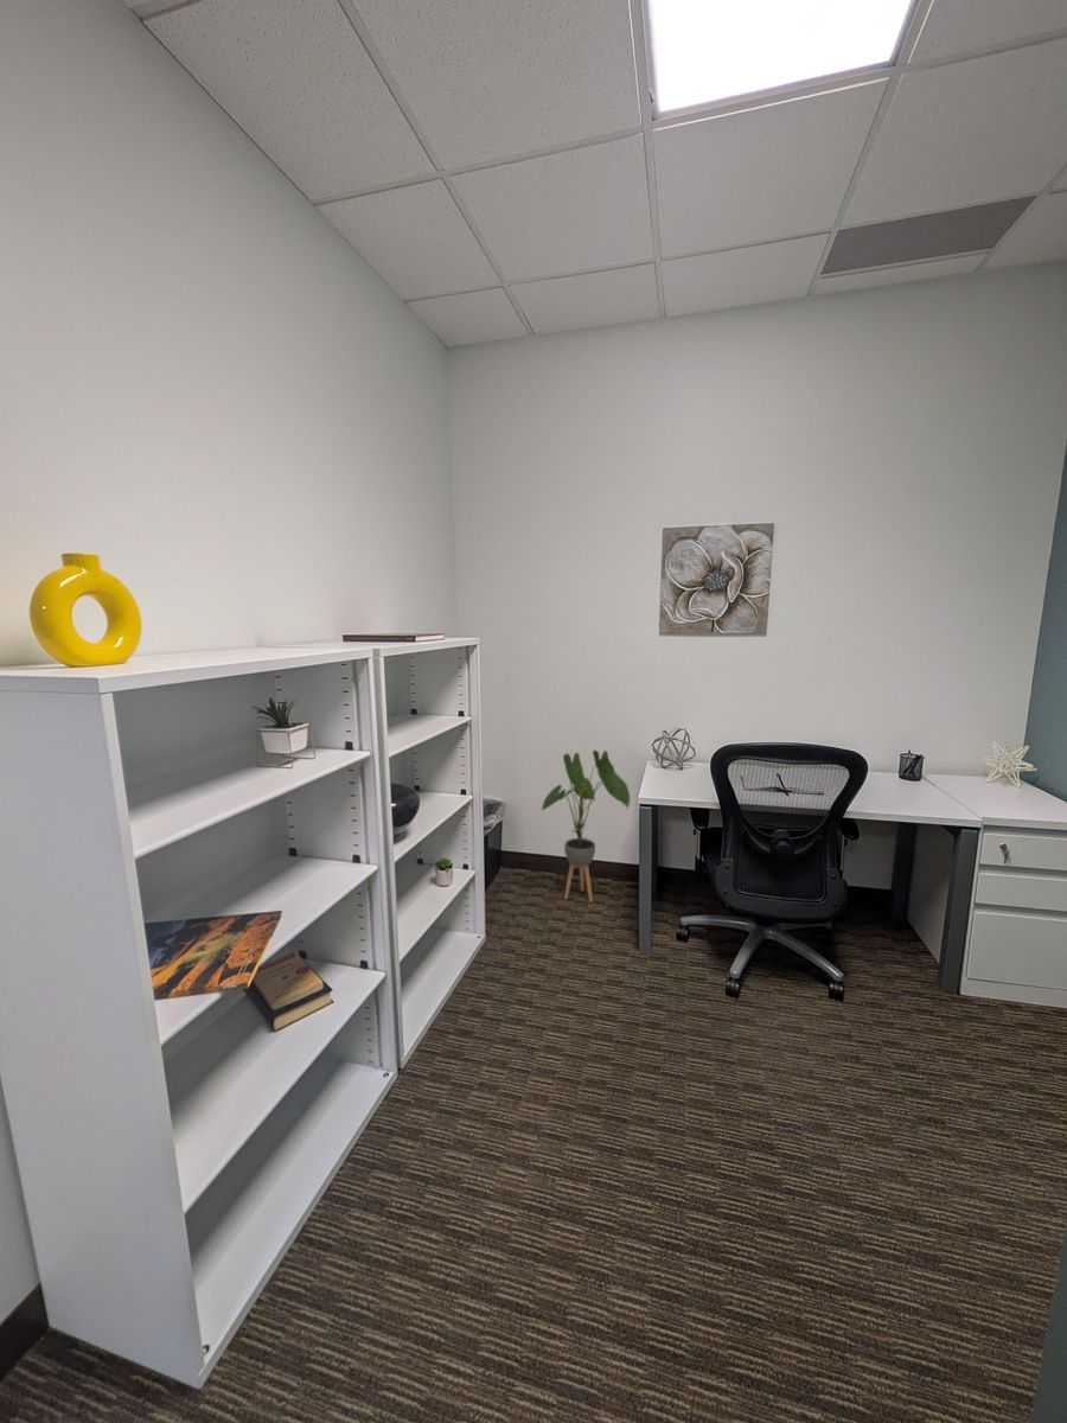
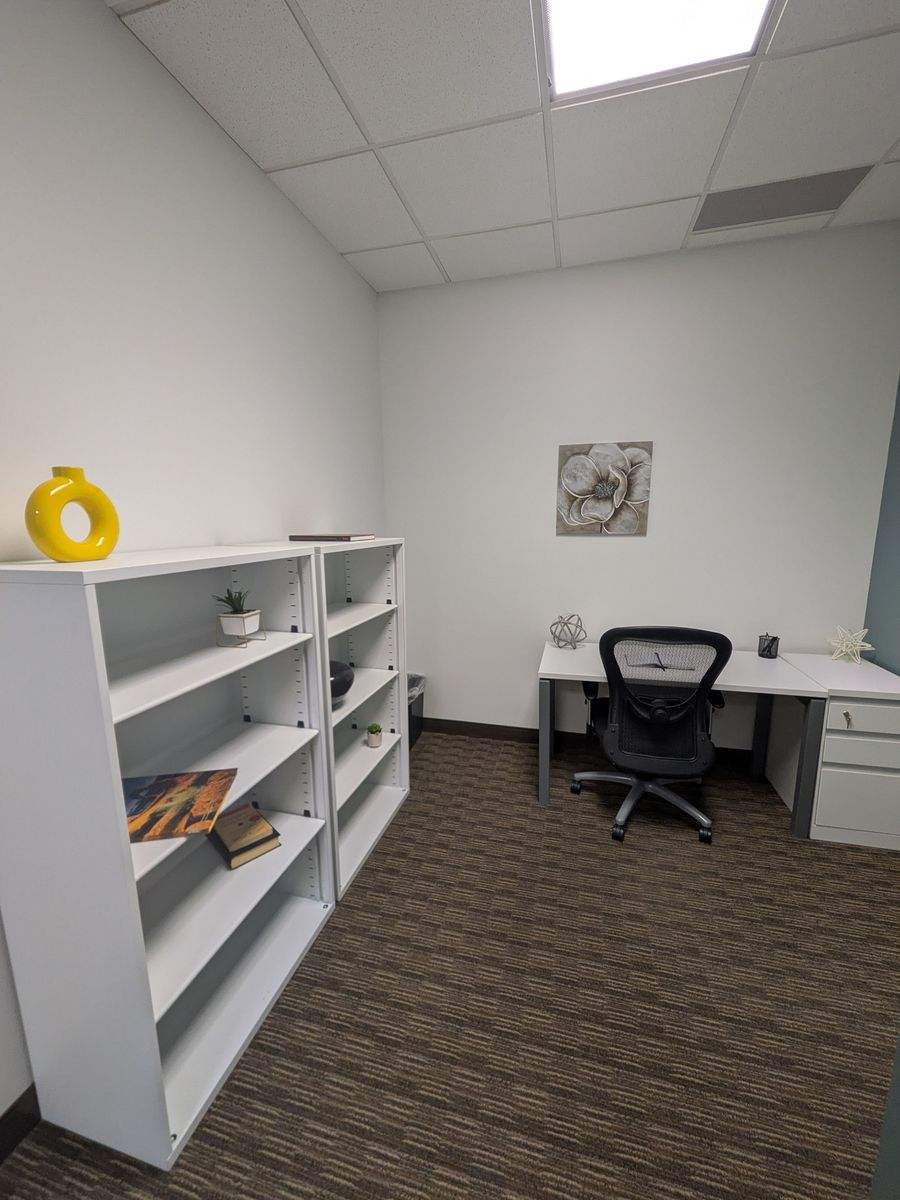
- house plant [539,749,631,904]
